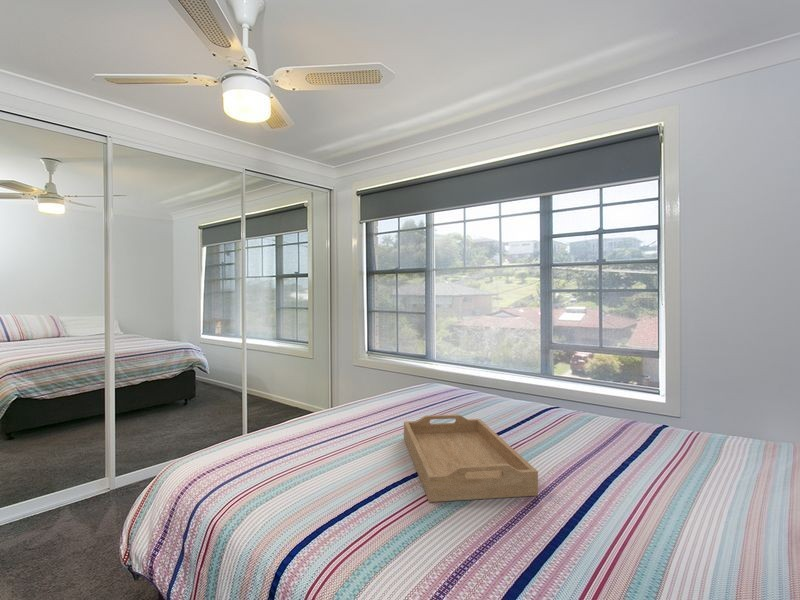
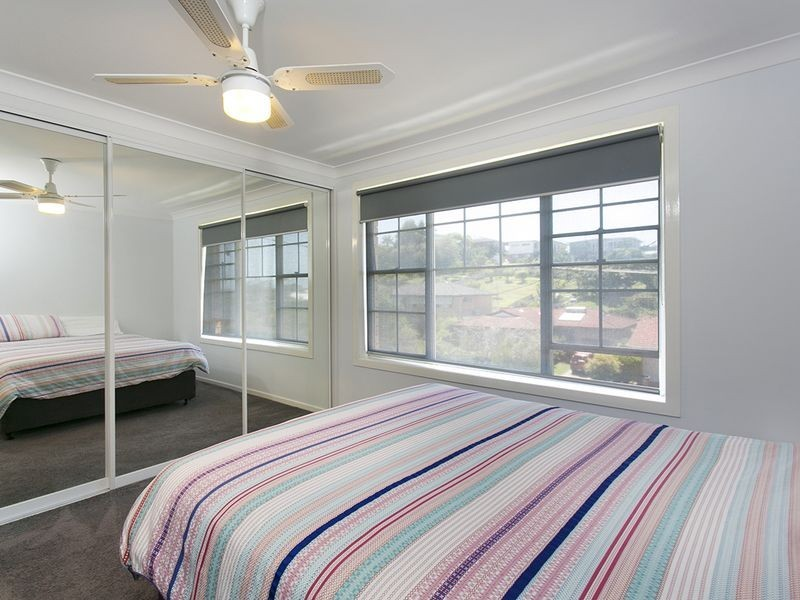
- serving tray [403,413,539,503]
